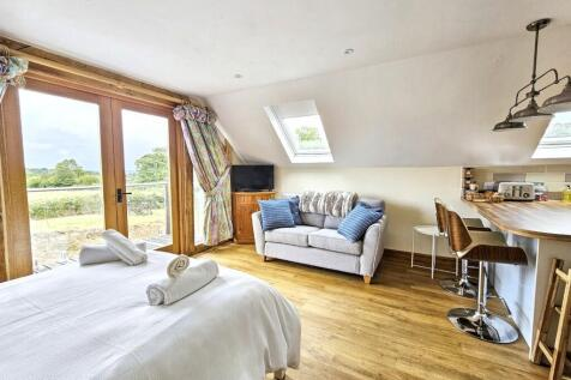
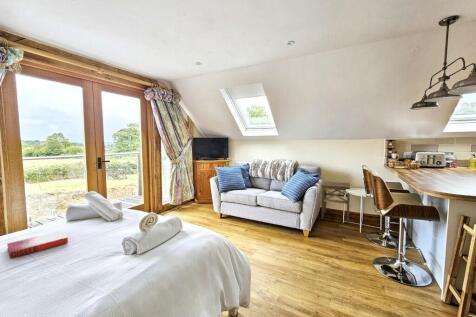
+ side table [321,180,351,224]
+ hardback book [6,230,69,260]
